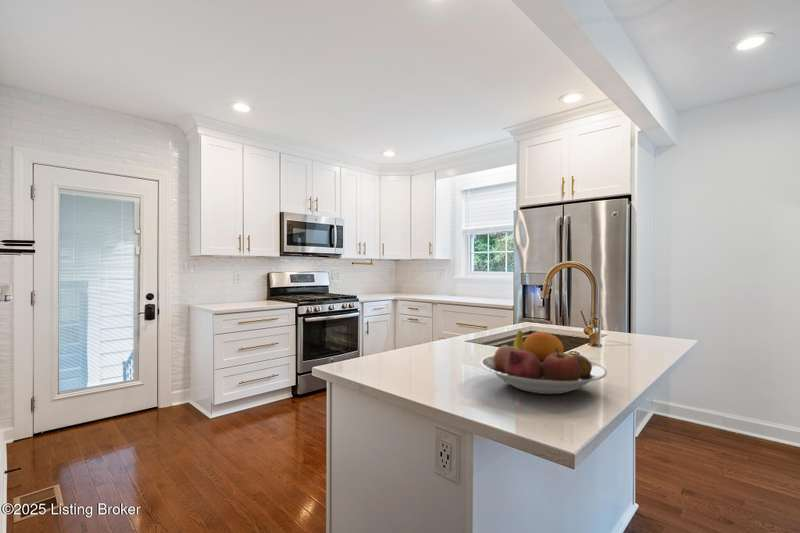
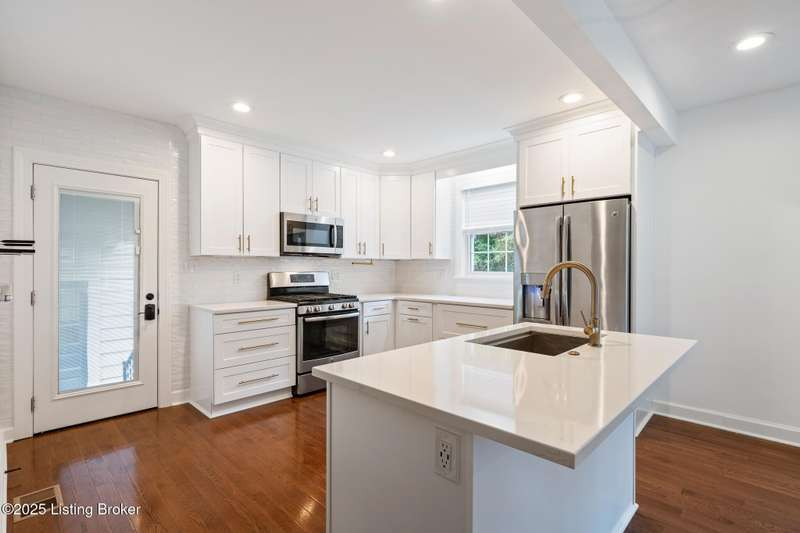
- fruit bowl [479,330,608,395]
